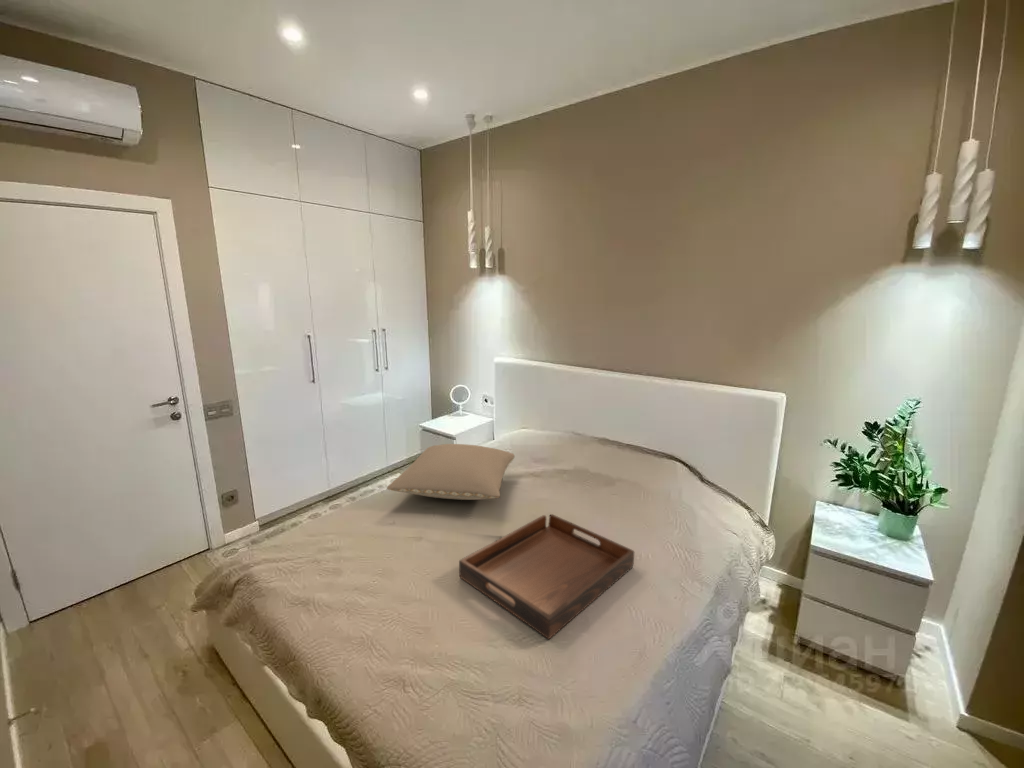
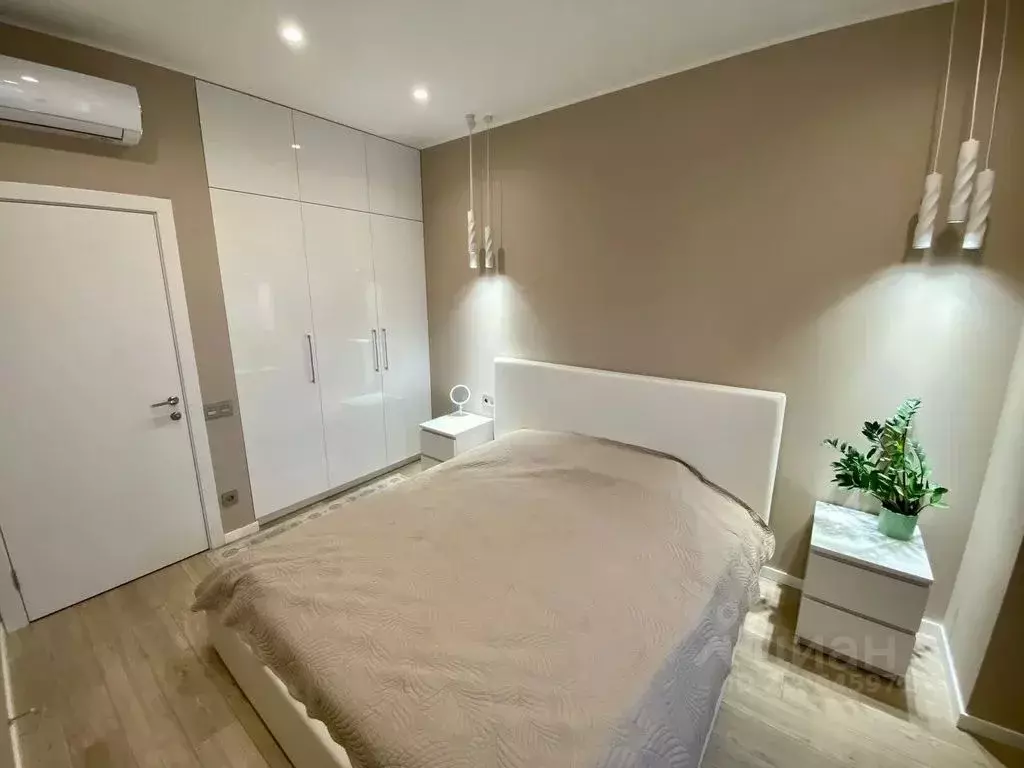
- pillow [386,443,515,501]
- serving tray [458,513,635,640]
